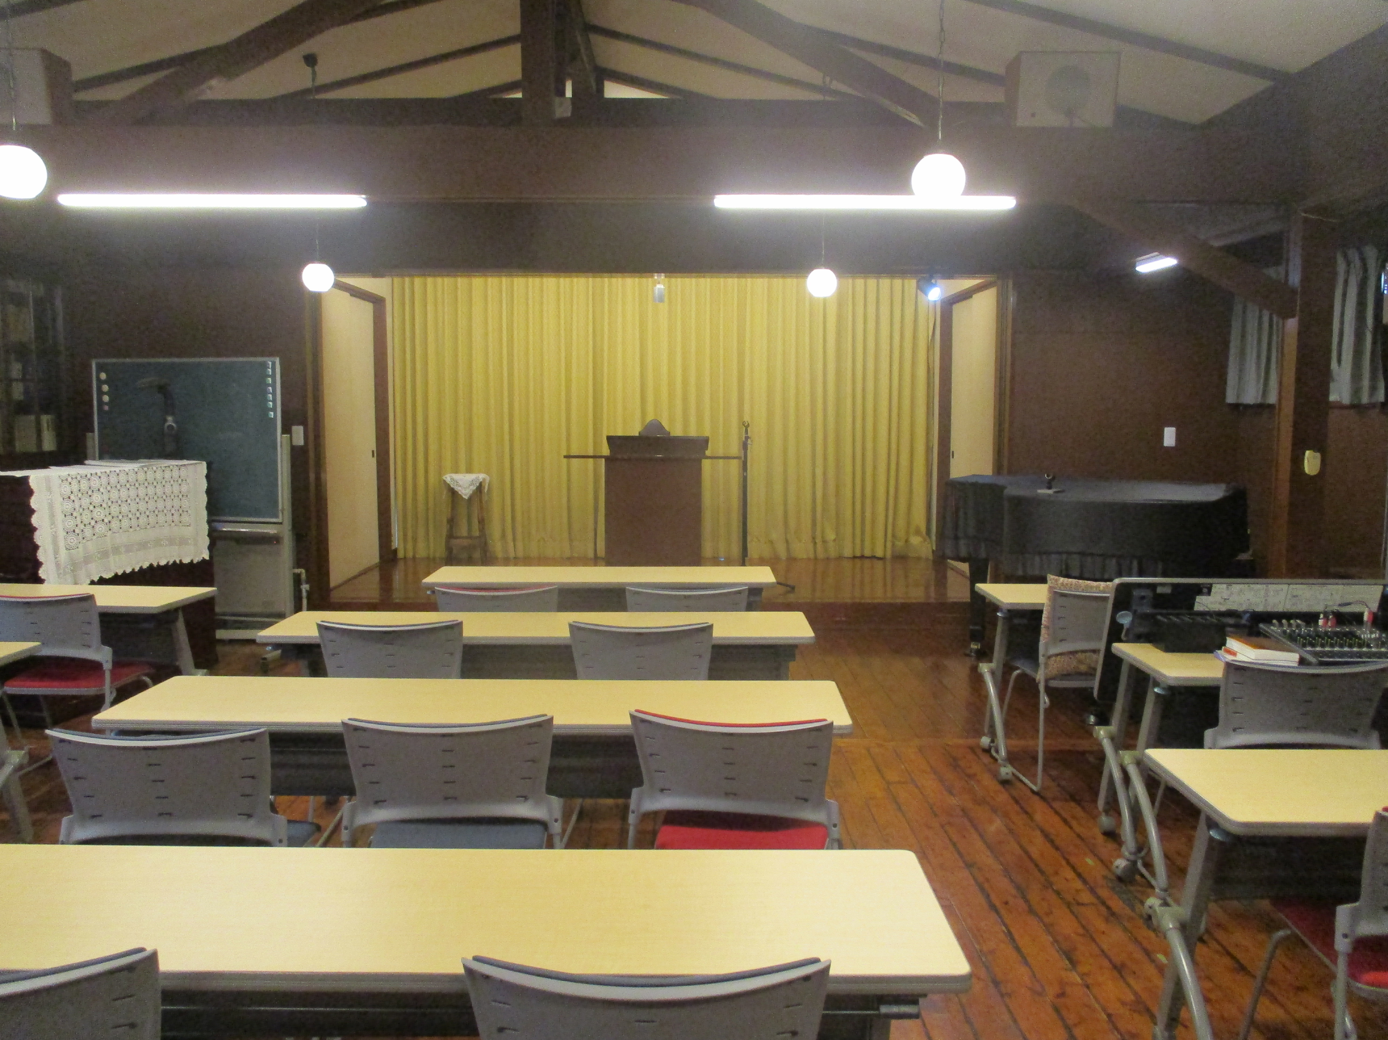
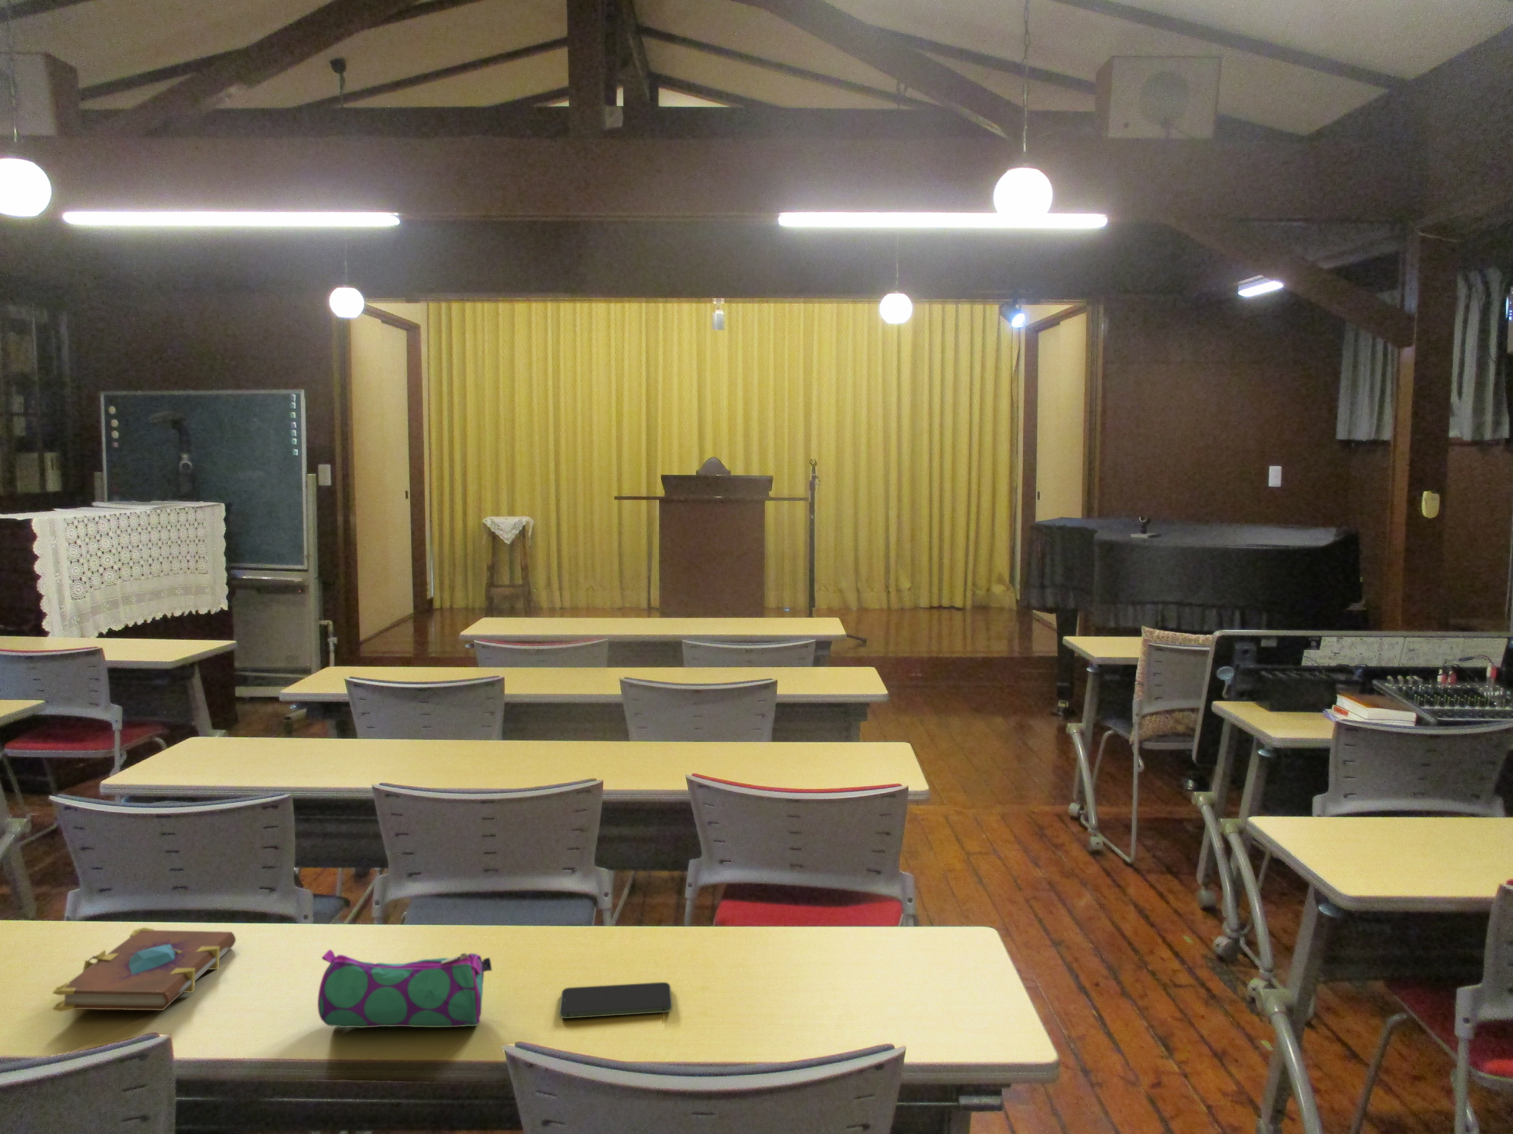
+ pencil case [317,949,492,1028]
+ smartphone [559,982,673,1018]
+ book [52,927,236,1012]
